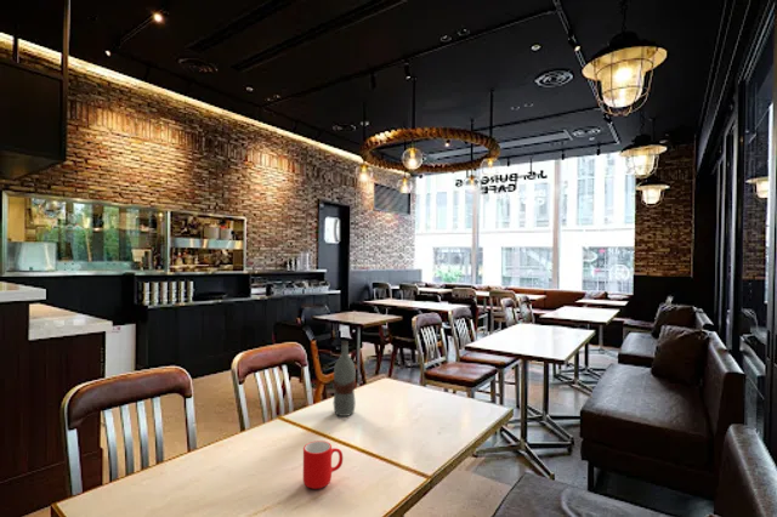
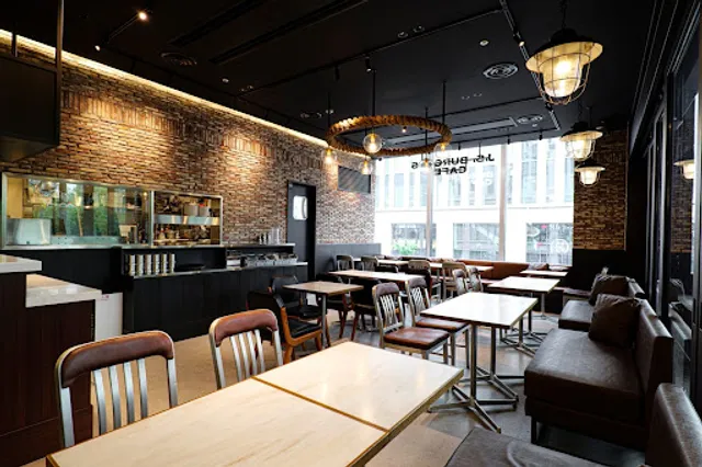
- cup [302,439,344,490]
- bottle [333,340,357,417]
